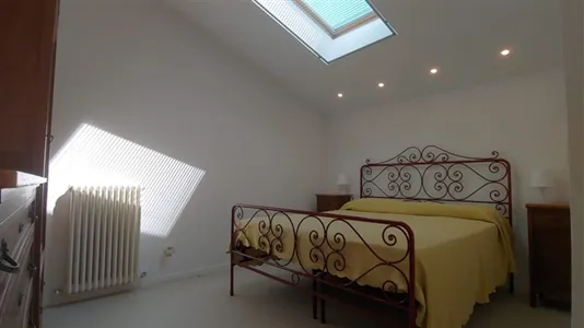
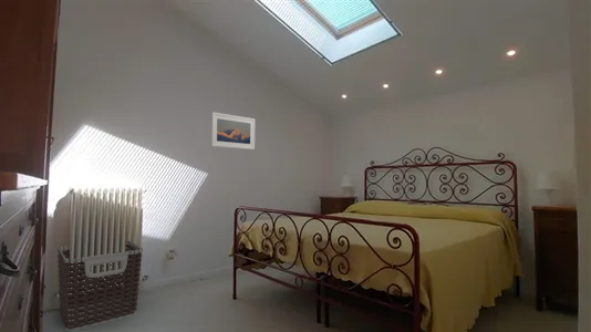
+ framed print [210,111,256,151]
+ clothes hamper [56,239,144,332]
